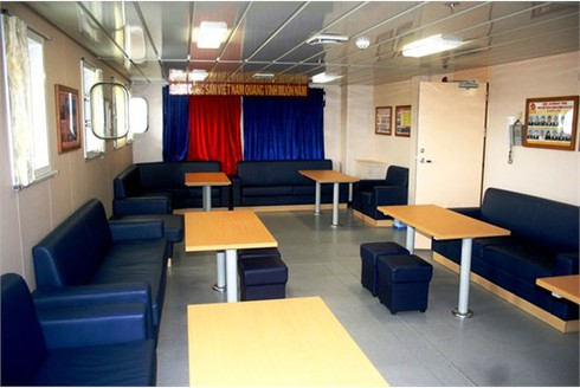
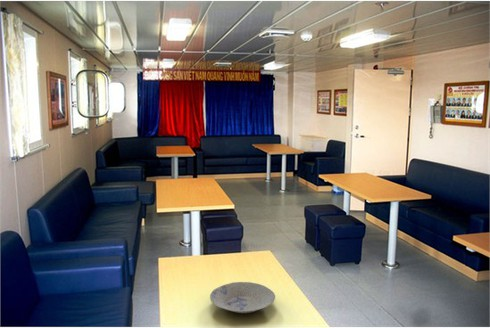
+ bowl [209,281,276,314]
